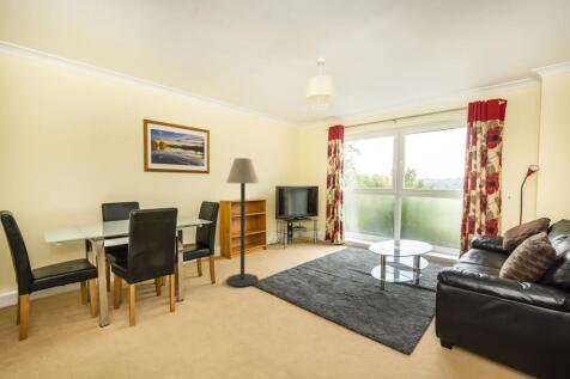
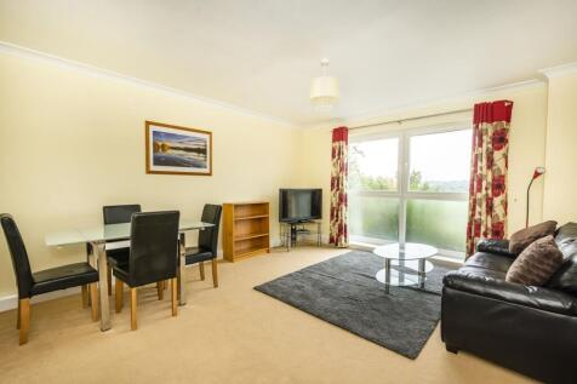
- floor lamp [225,157,260,288]
